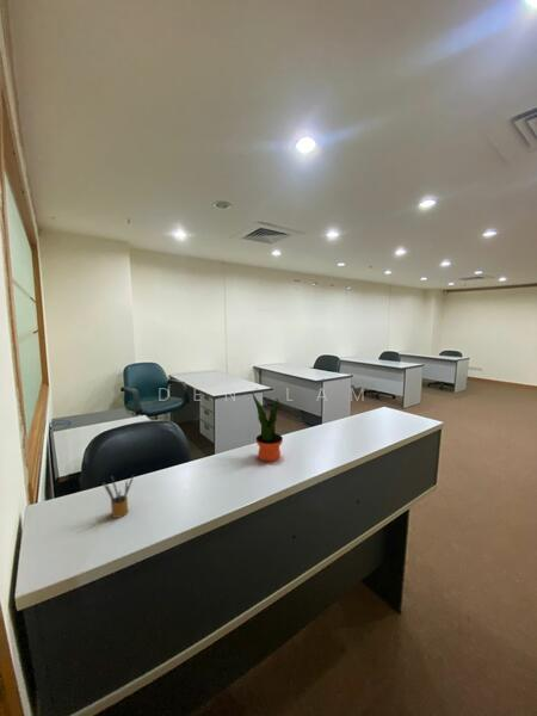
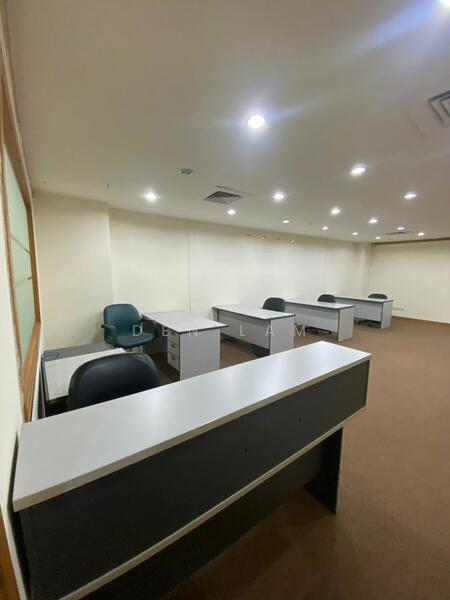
- pencil box [101,474,135,519]
- potted plant [251,390,284,463]
